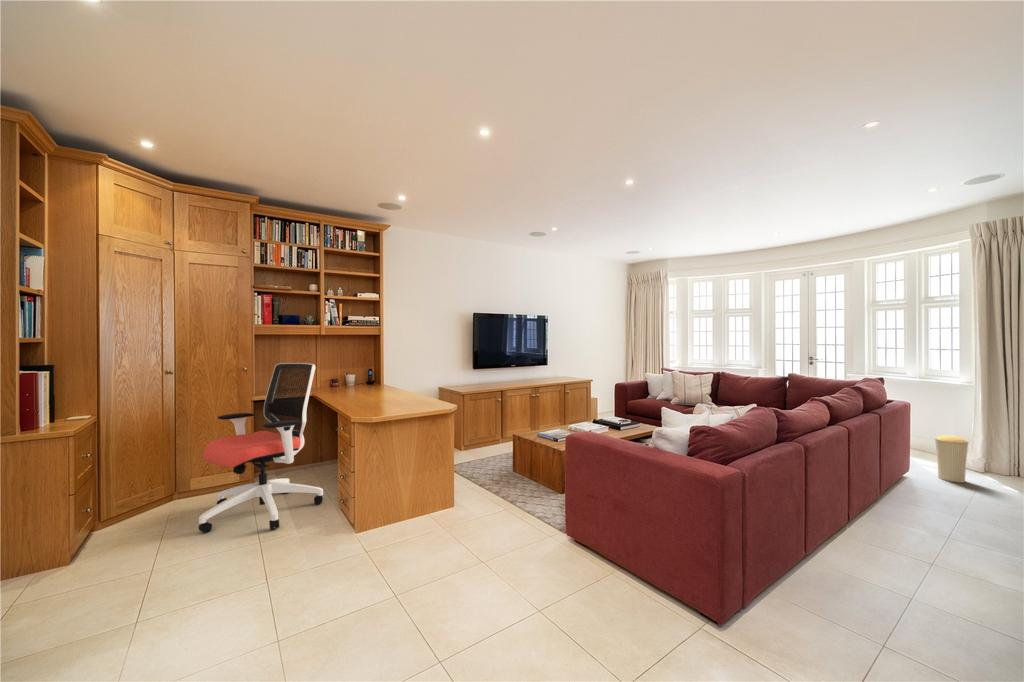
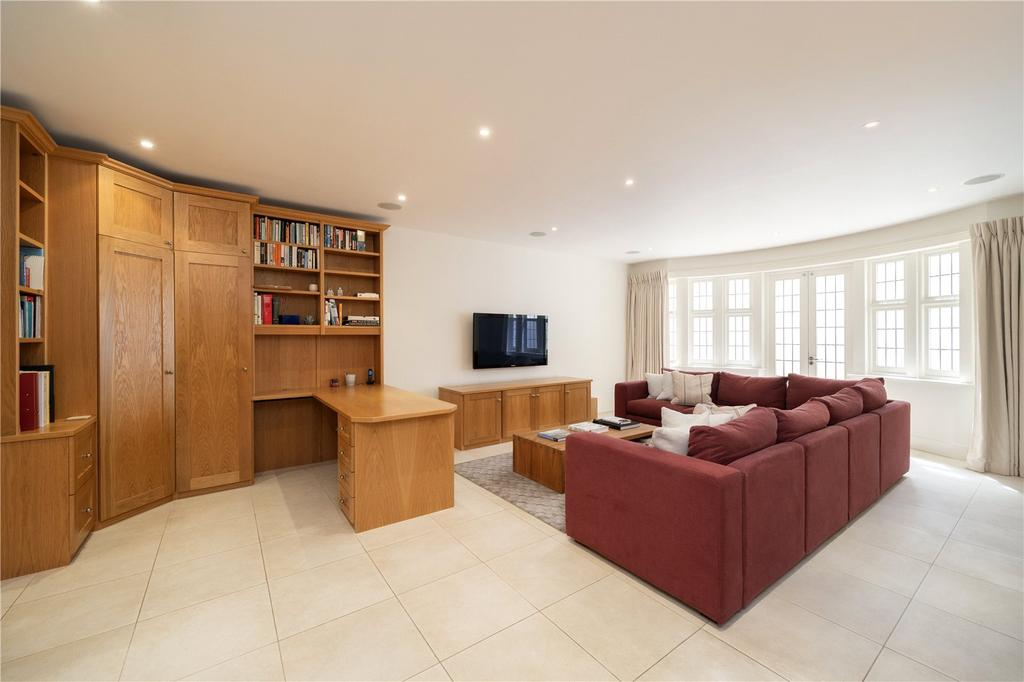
- trash can [933,434,970,484]
- office chair [198,362,324,534]
